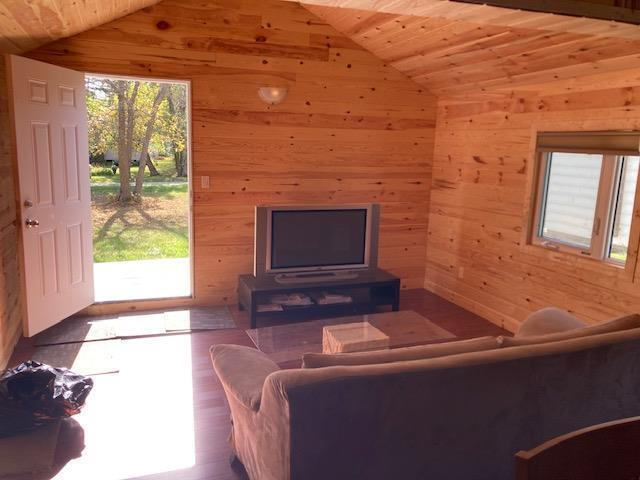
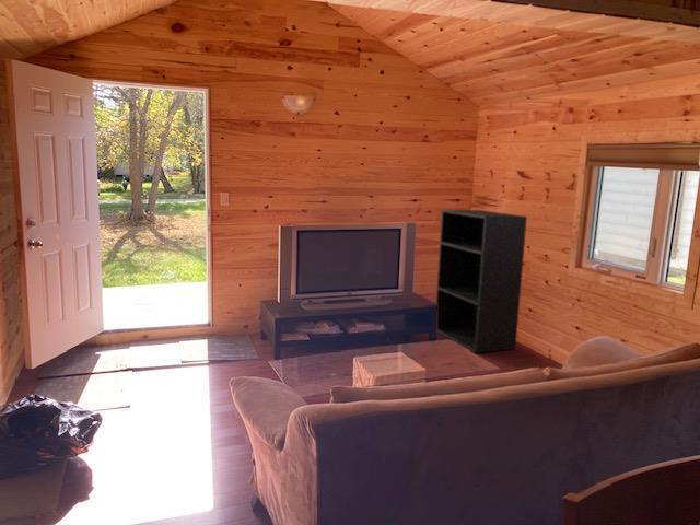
+ bookshelf [435,209,528,353]
